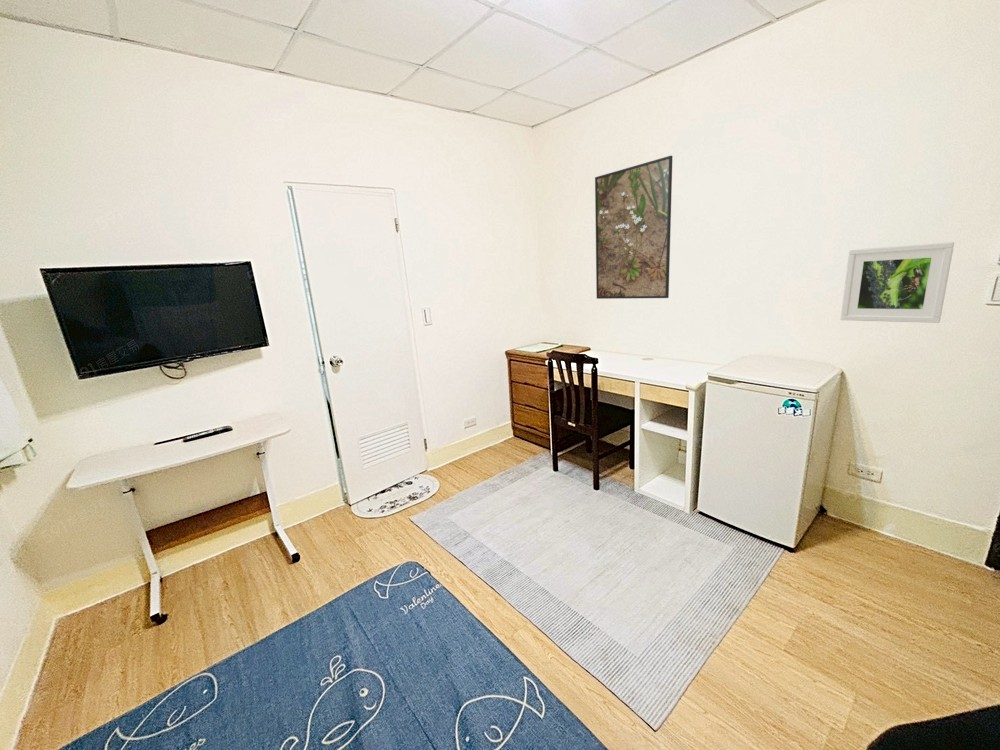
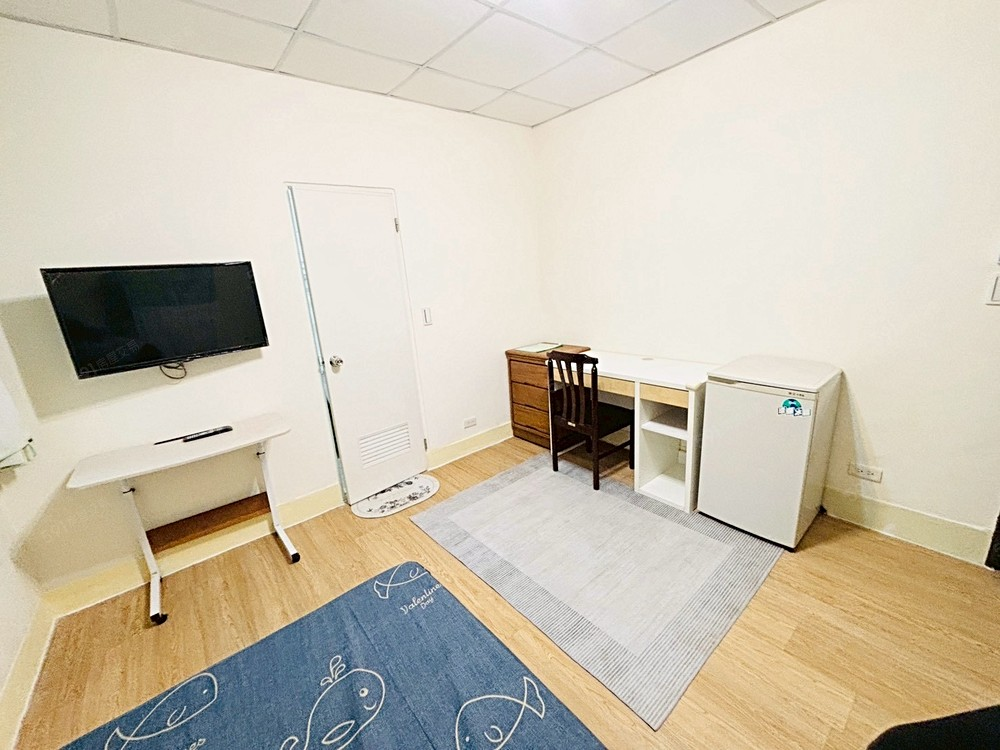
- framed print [594,155,674,300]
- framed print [840,241,955,324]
